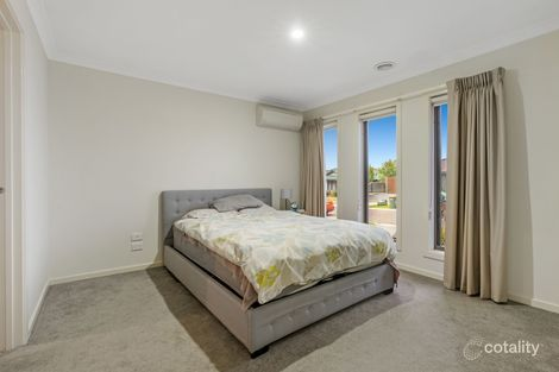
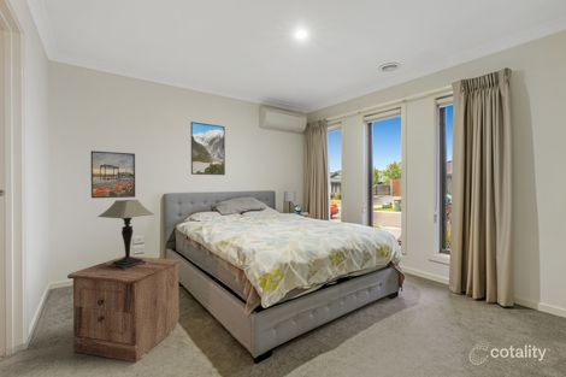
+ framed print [190,120,226,176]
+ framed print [90,149,136,199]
+ nightstand [66,255,182,364]
+ table lamp [96,199,155,271]
